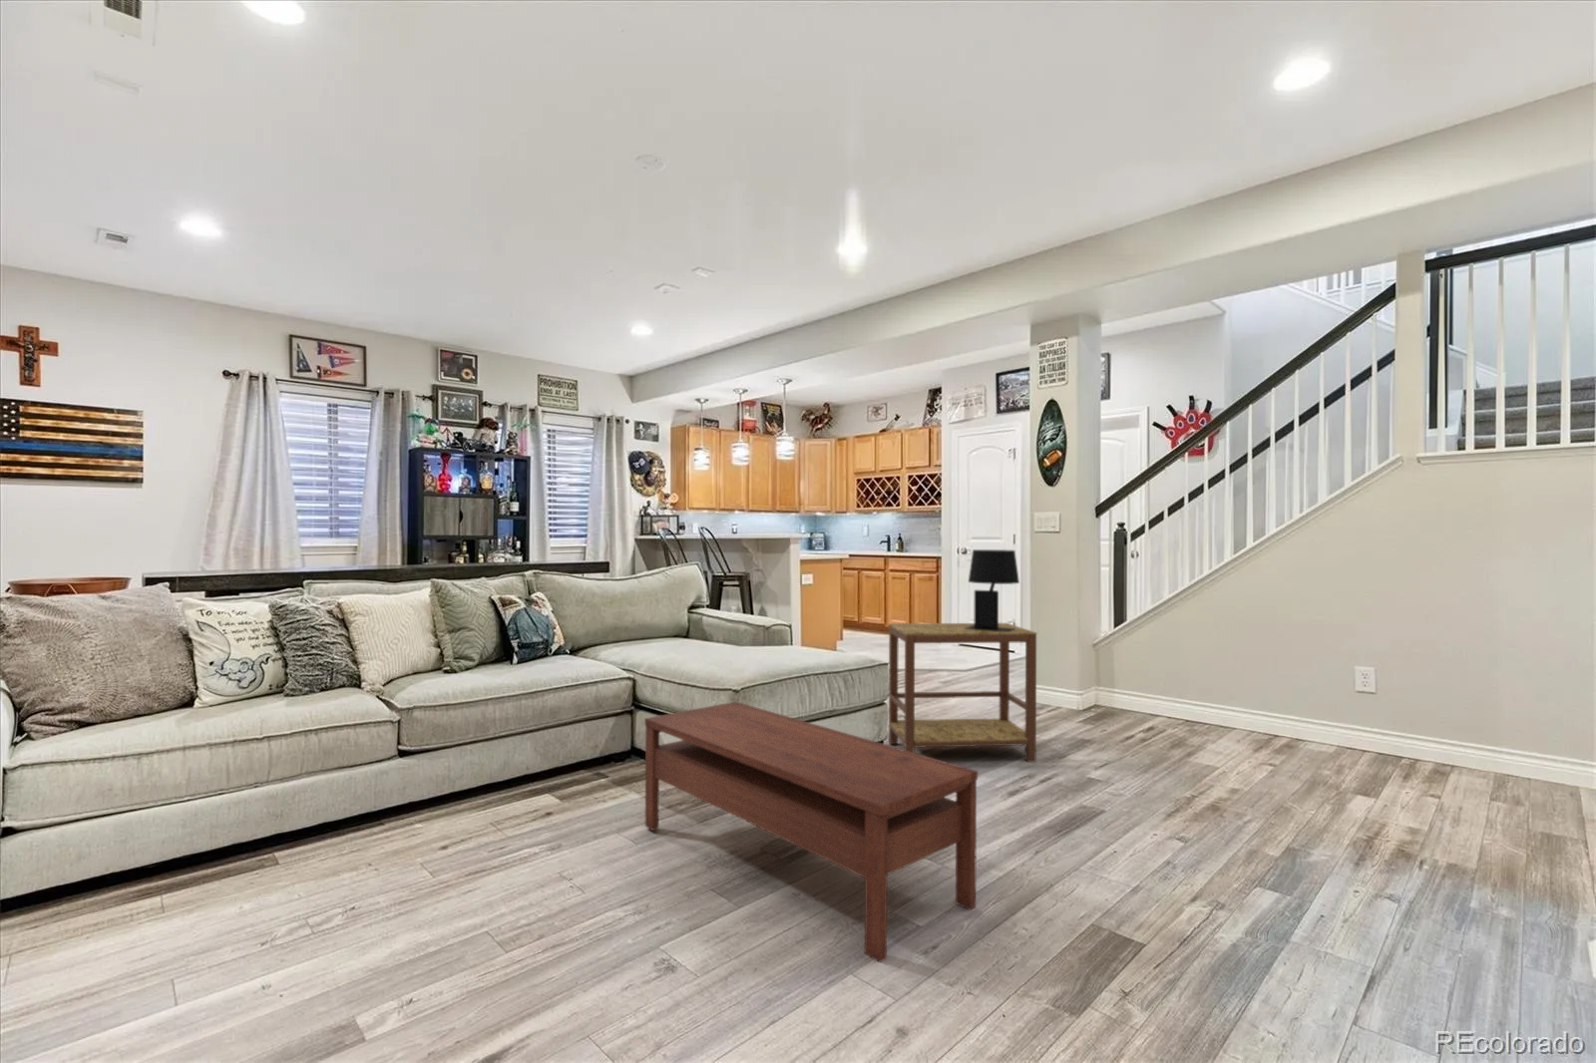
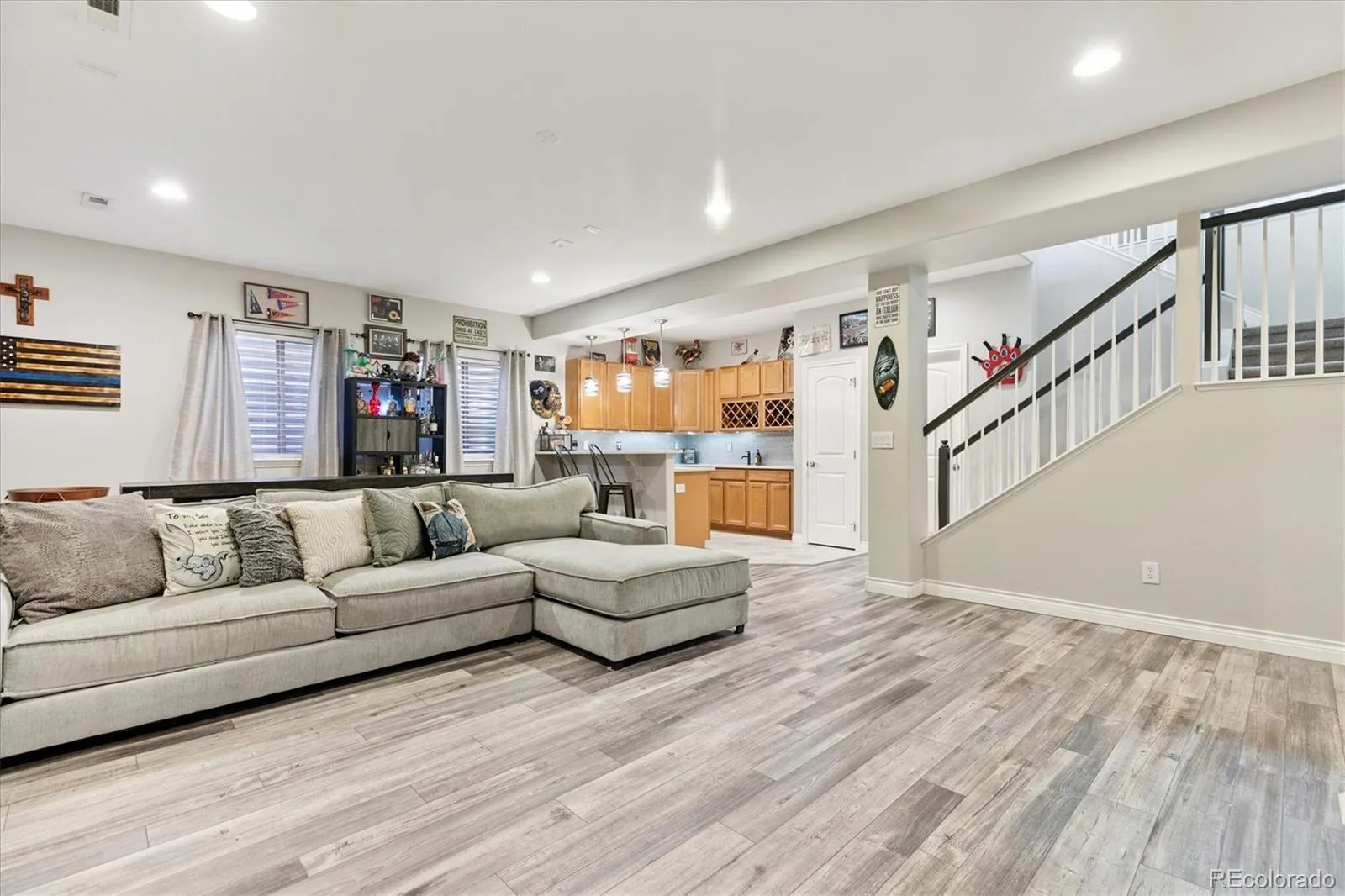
- side table [888,622,1038,763]
- table lamp [967,548,1020,632]
- coffee table [643,701,979,963]
